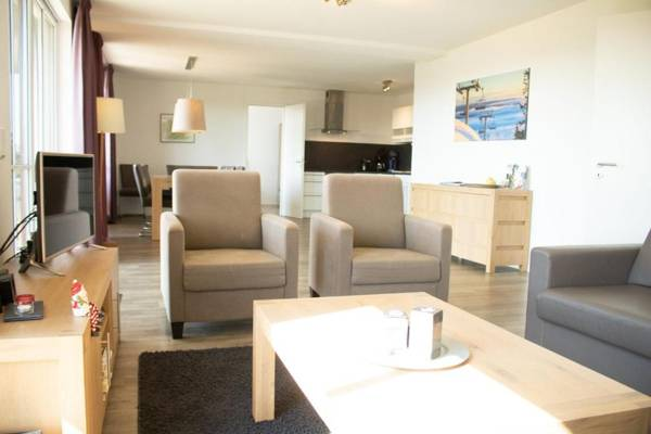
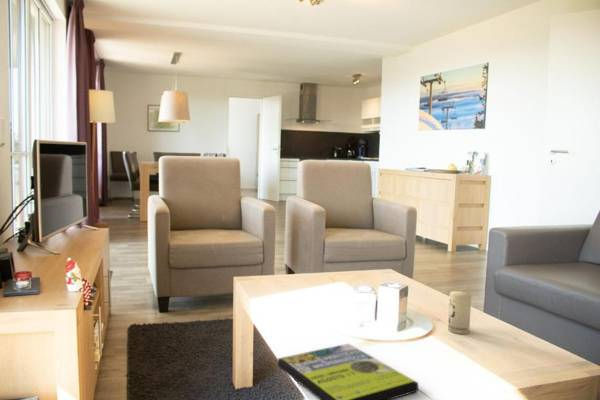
+ candle [447,290,472,335]
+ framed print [277,342,419,400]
